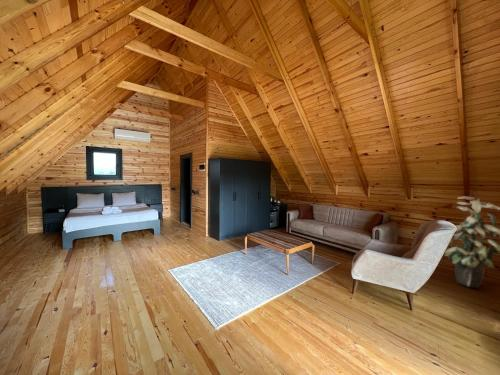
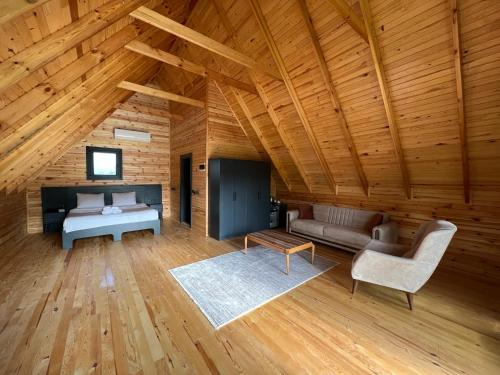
- indoor plant [443,196,500,289]
